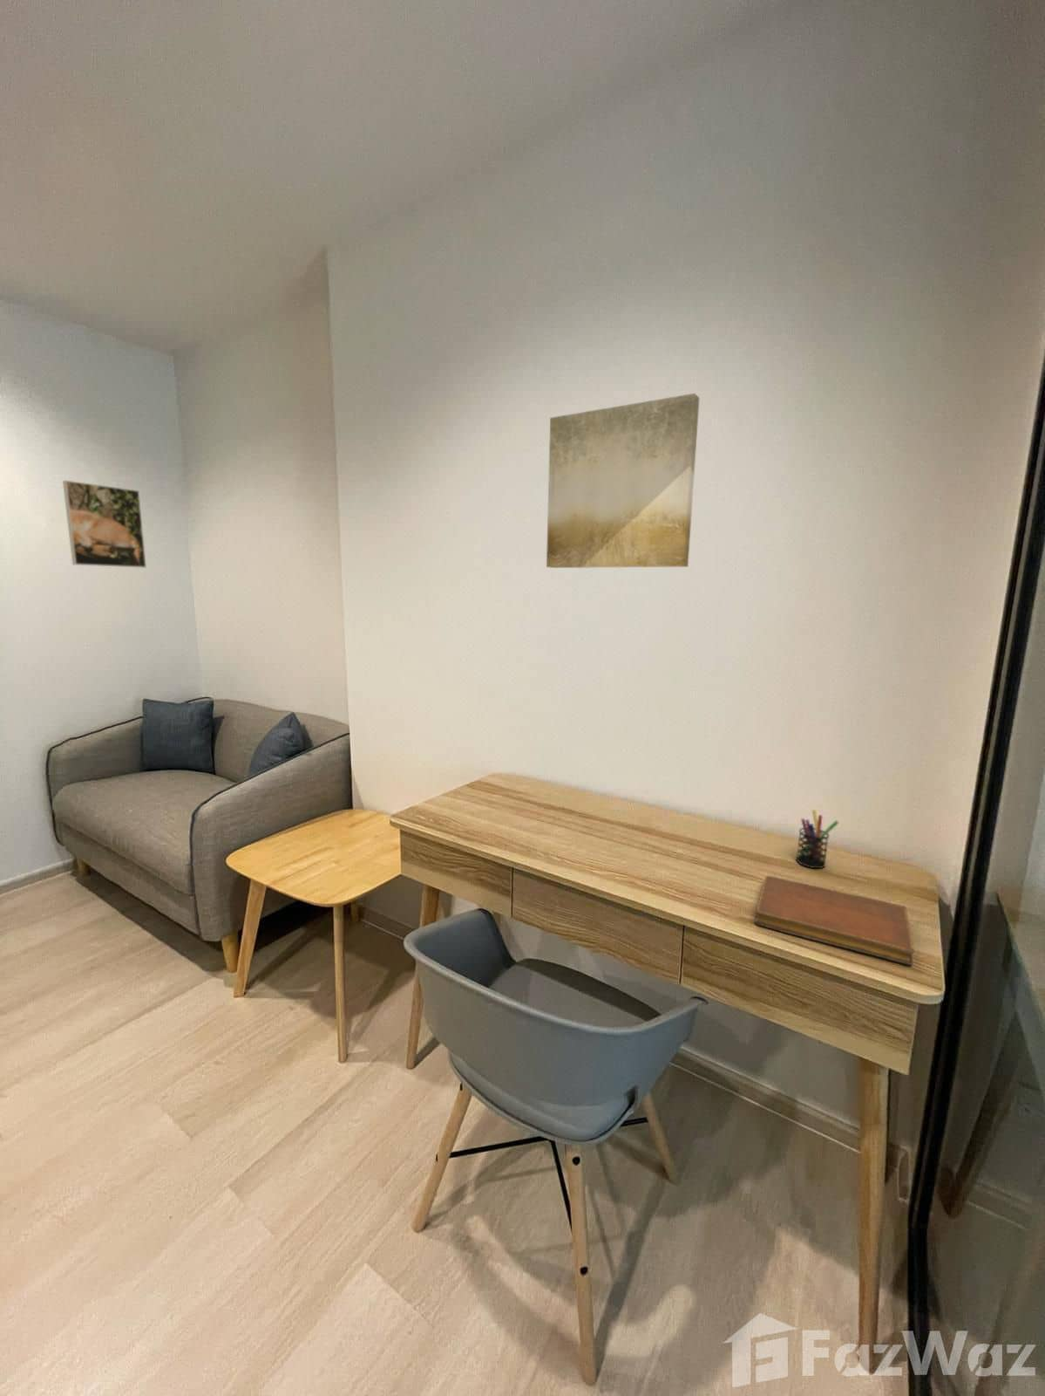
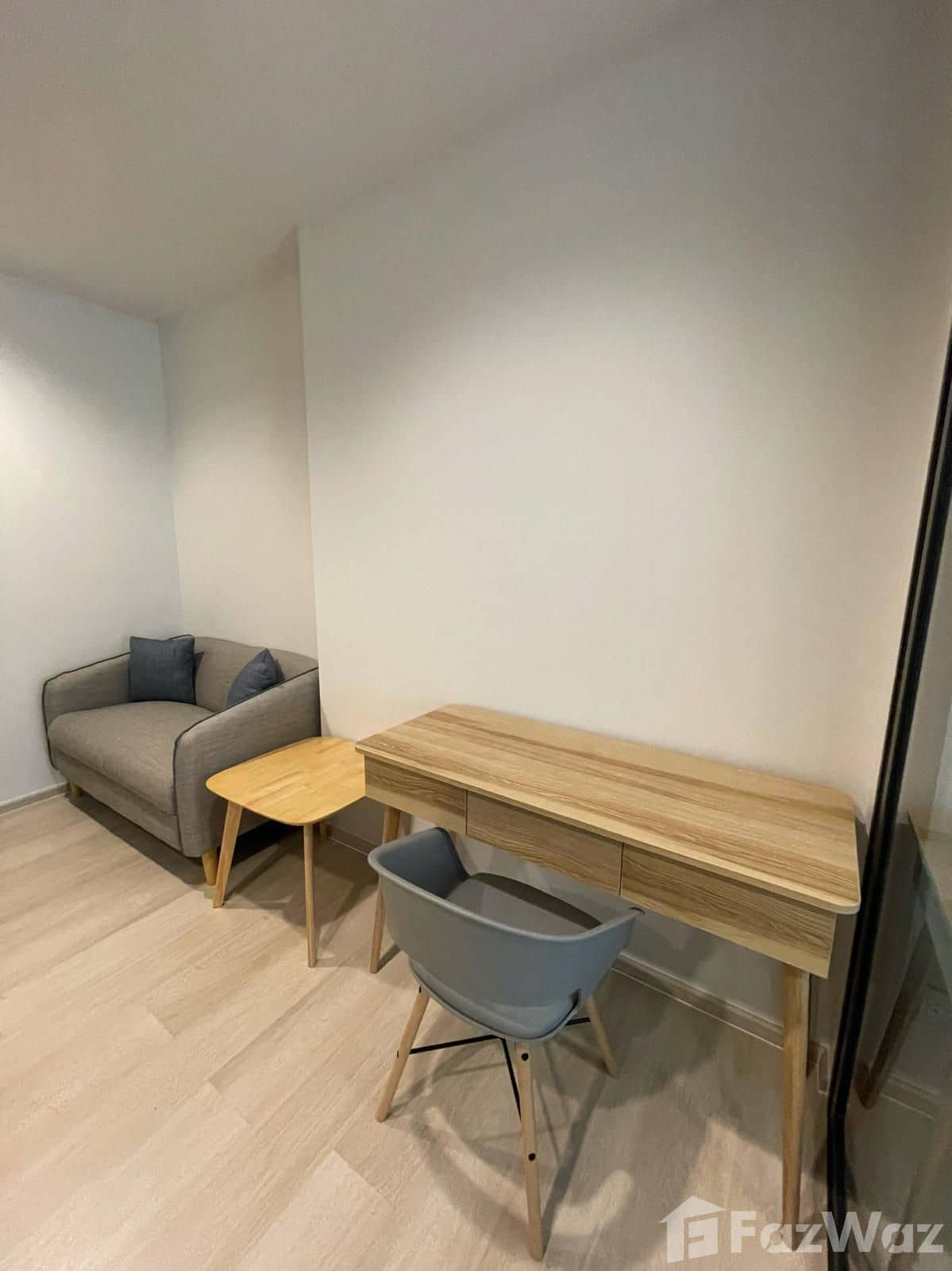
- pen holder [795,808,840,869]
- wall art [546,392,700,569]
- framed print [61,480,147,569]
- notebook [755,875,915,965]
